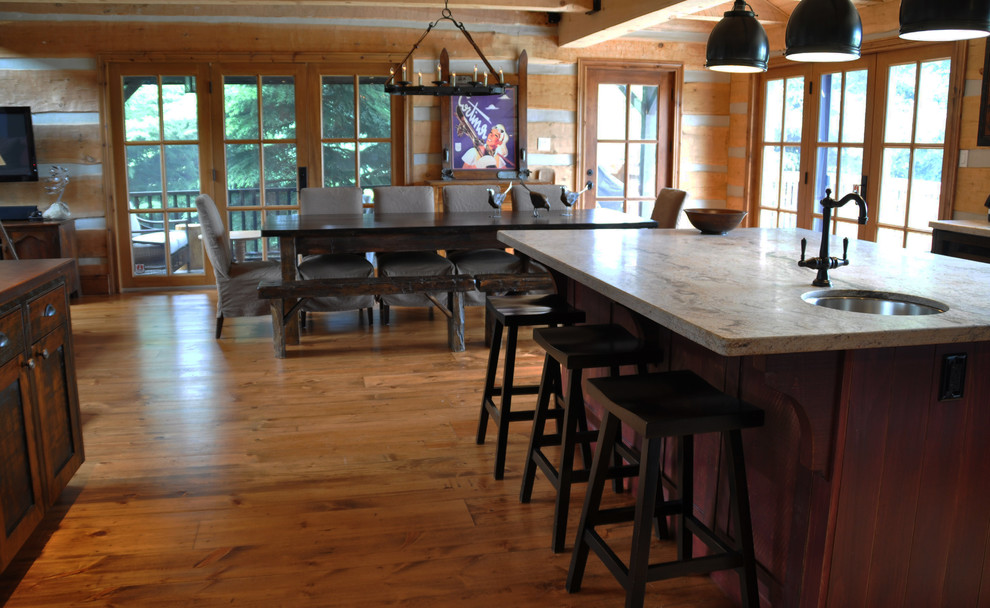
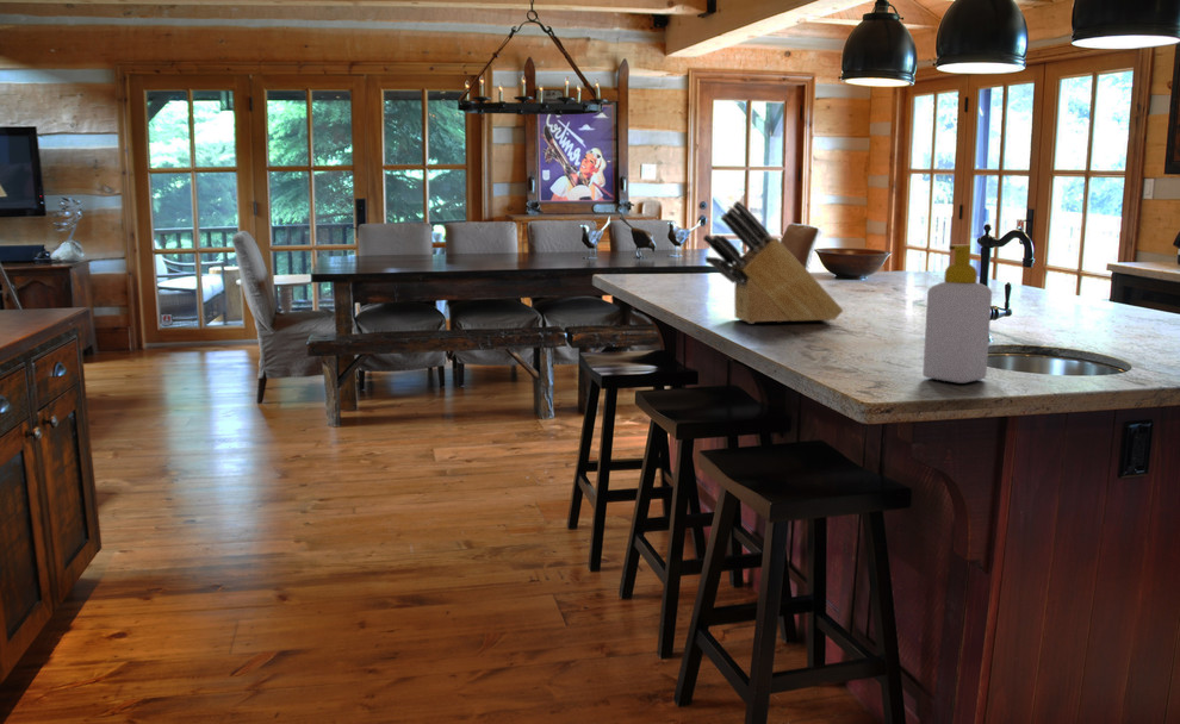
+ soap bottle [921,244,993,385]
+ knife block [702,200,844,325]
